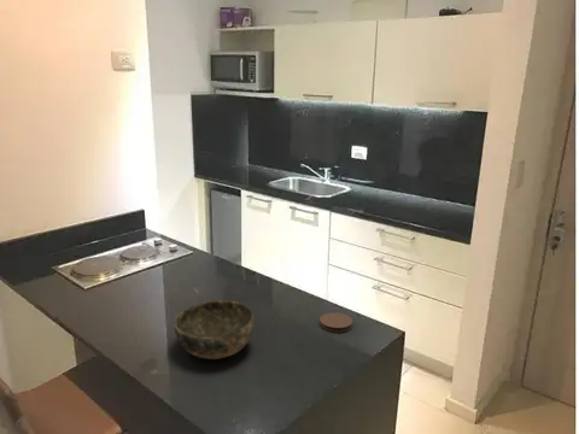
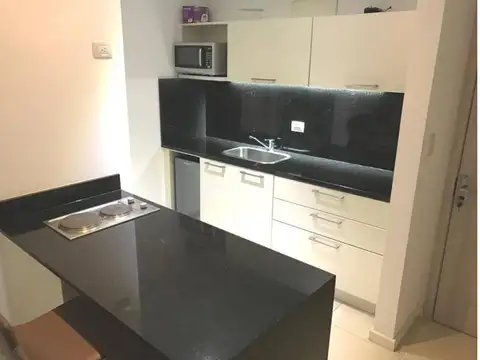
- bowl [172,299,256,360]
- coaster [318,311,353,333]
